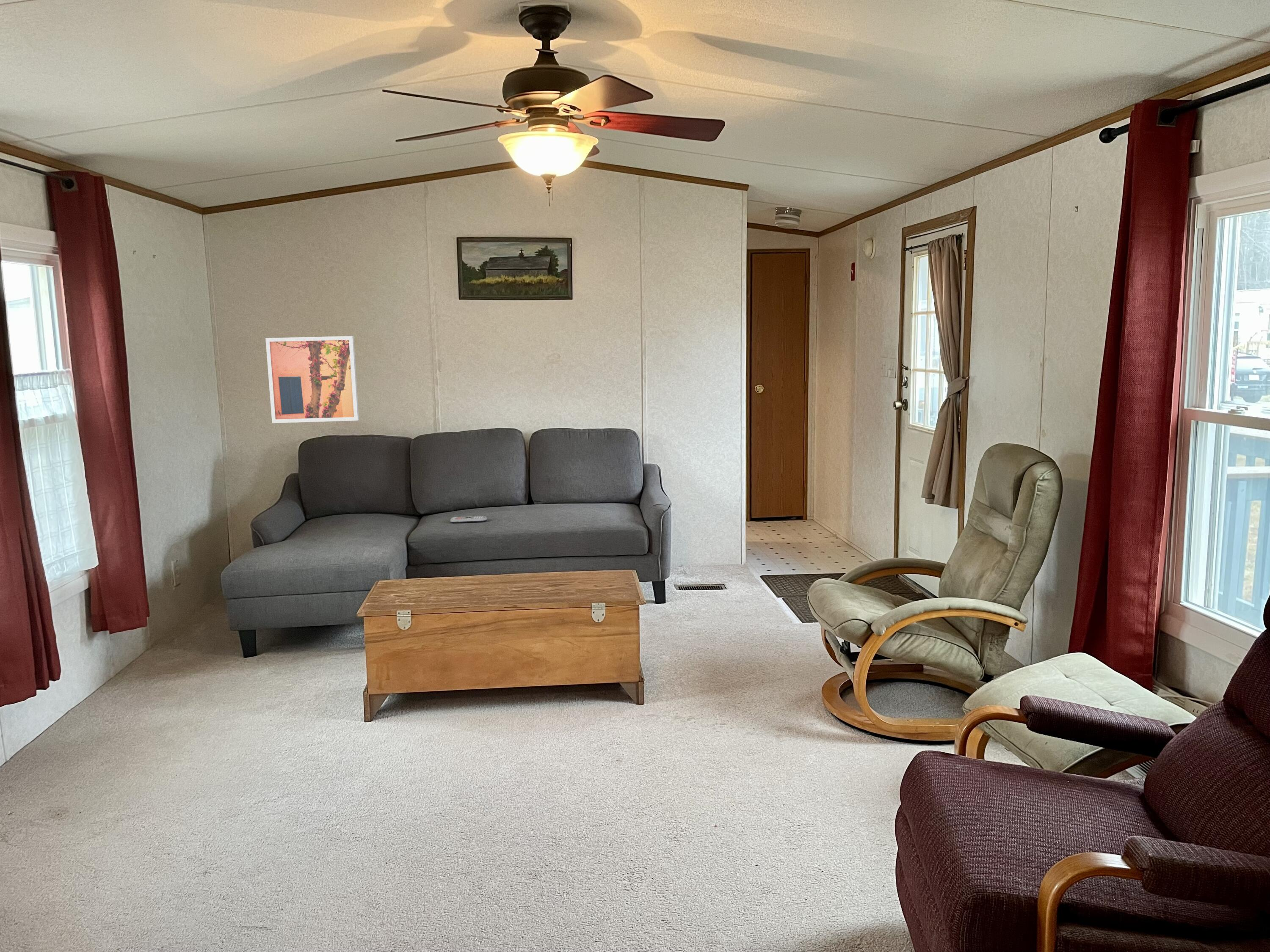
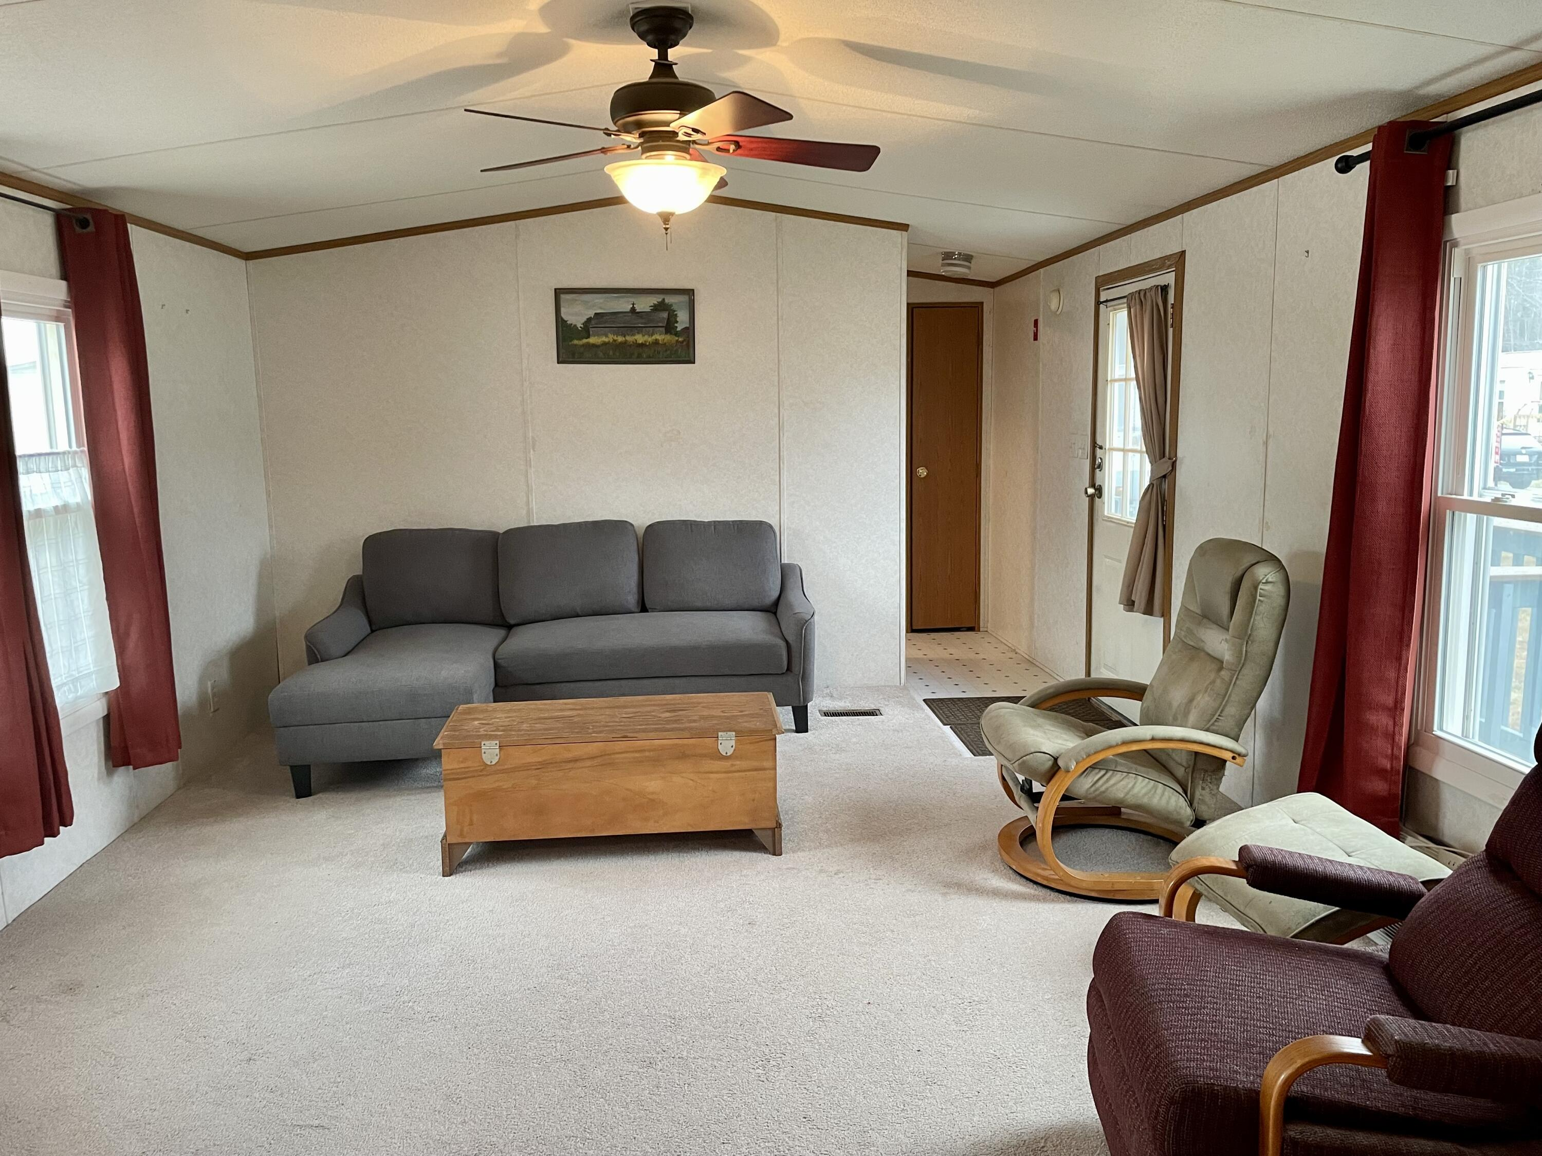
- wall art [265,336,359,424]
- remote control [450,516,487,523]
